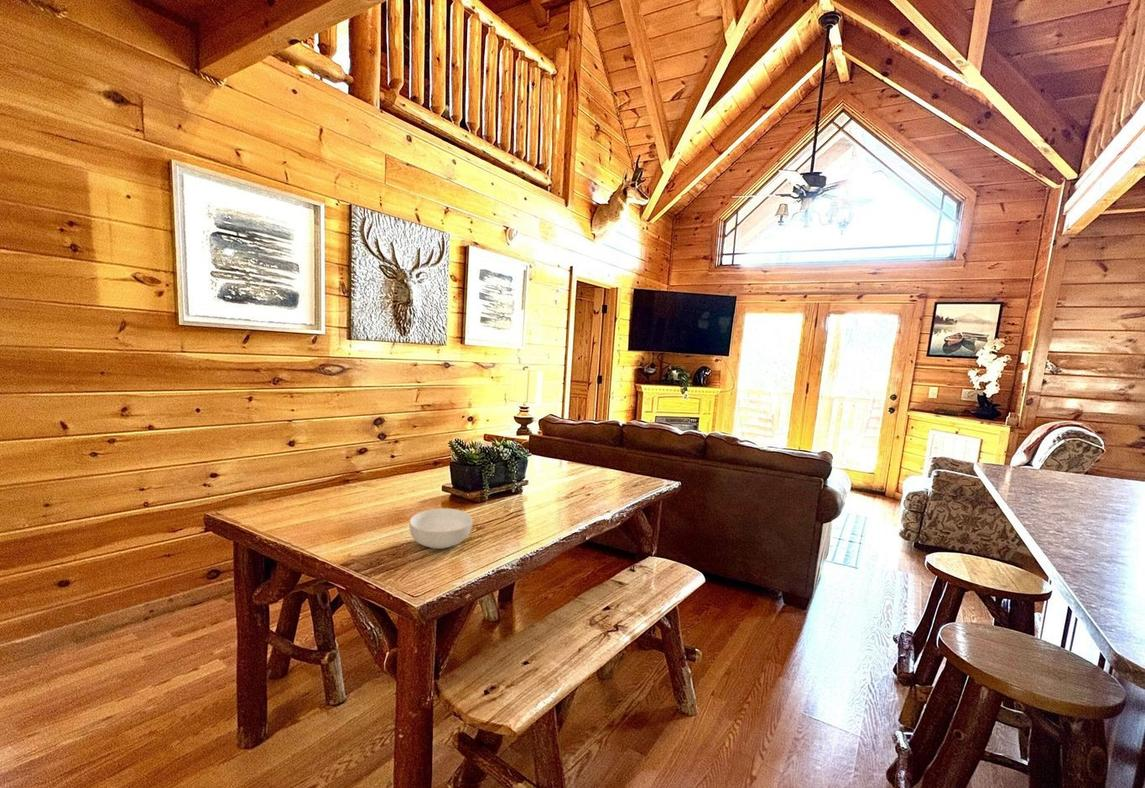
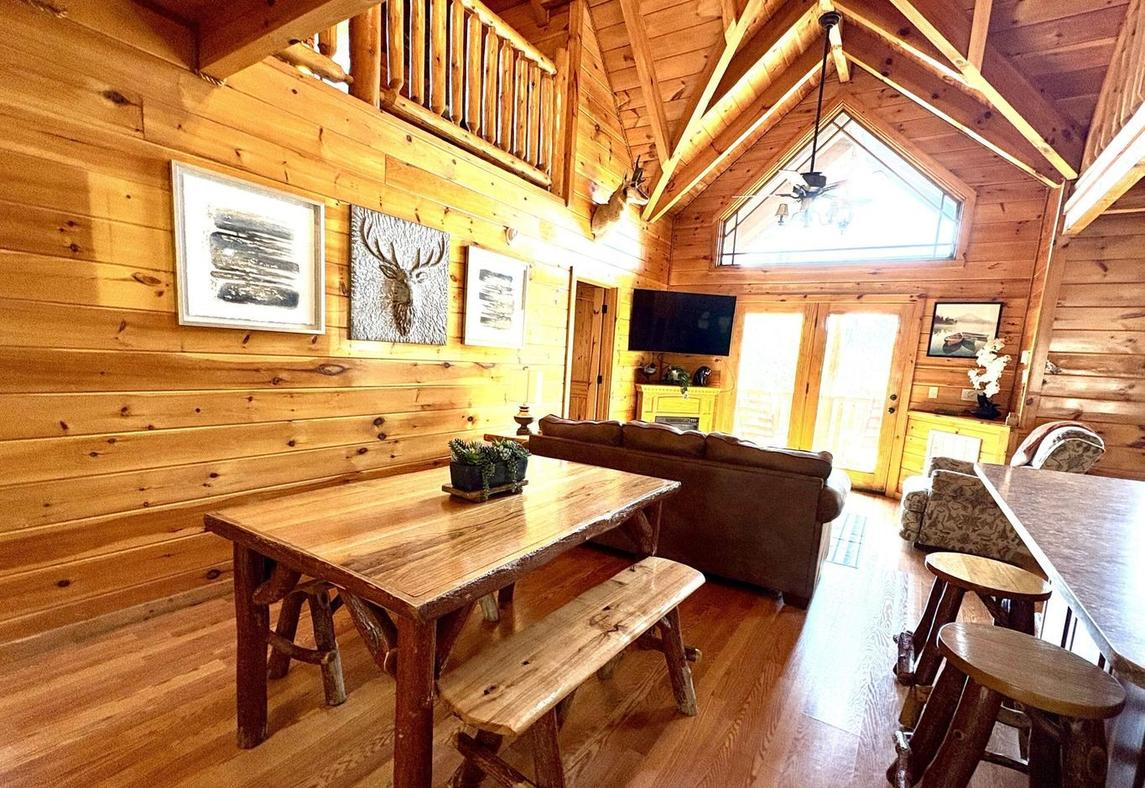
- cereal bowl [408,507,473,550]
